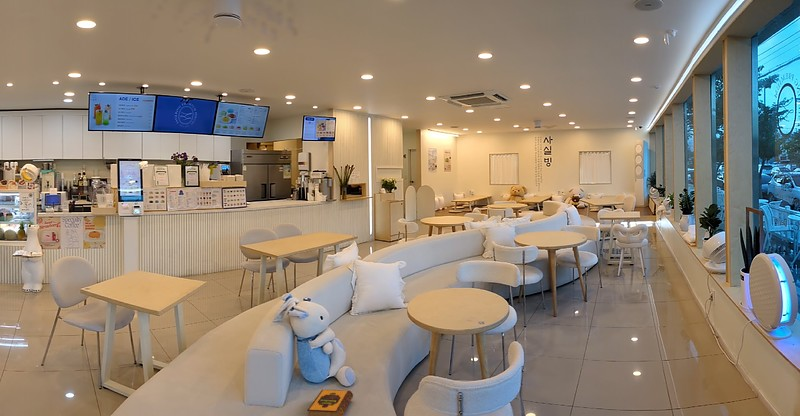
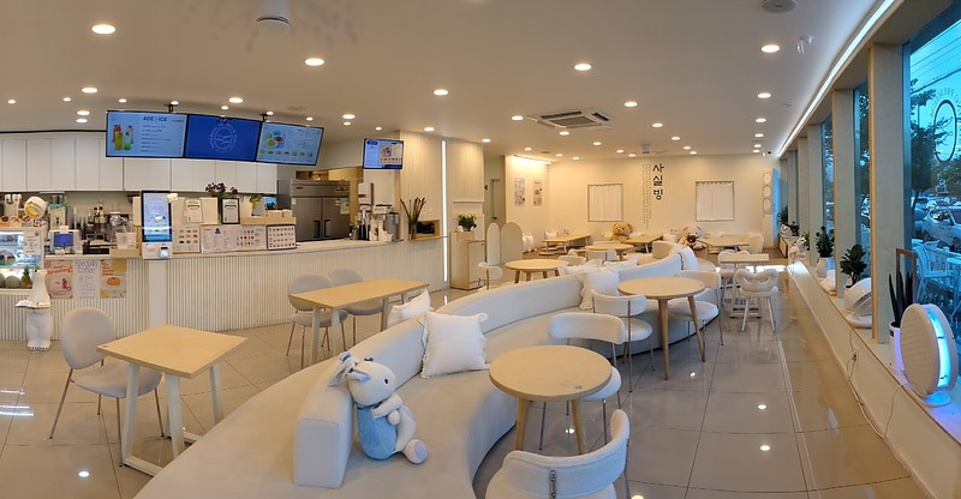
- hardback book [306,389,354,416]
